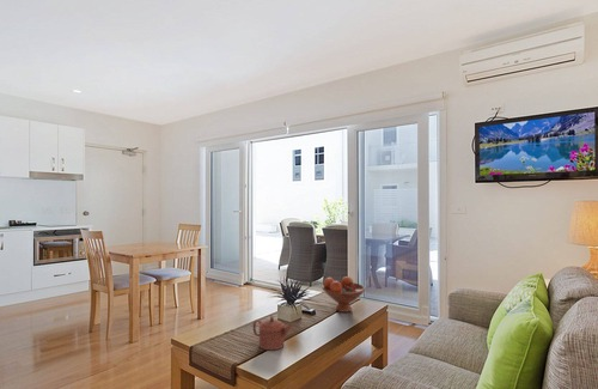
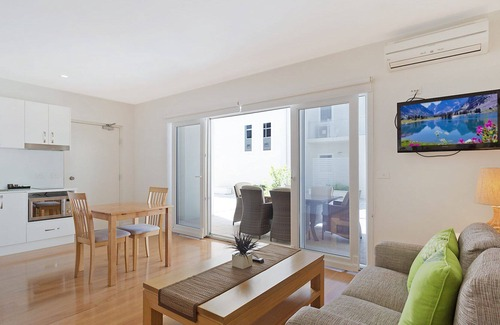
- teapot [252,315,293,351]
- fruit bowl [321,275,367,314]
